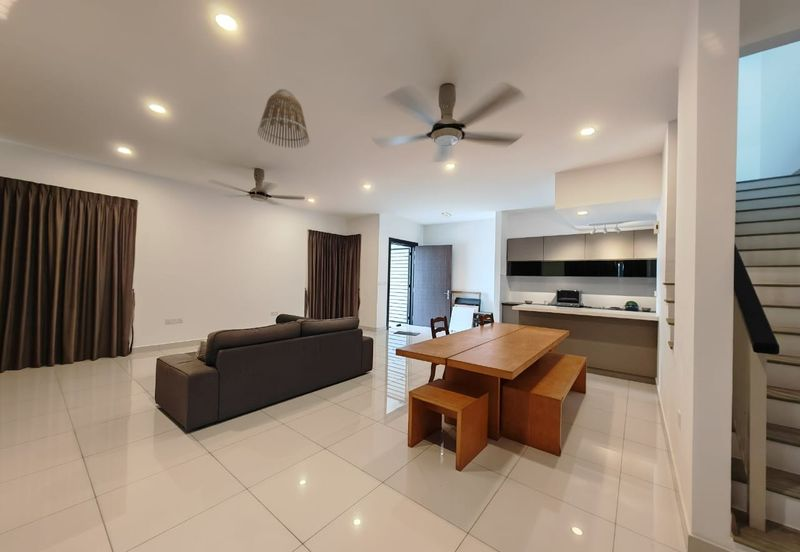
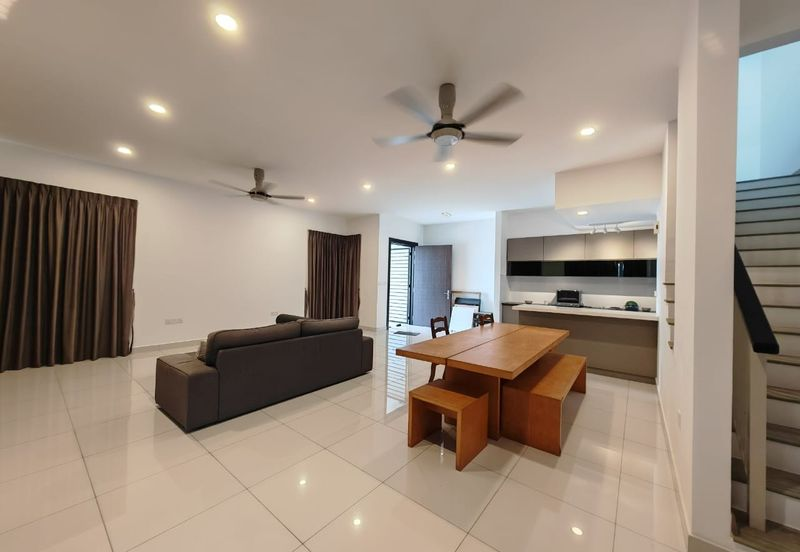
- lamp shade [256,88,310,149]
